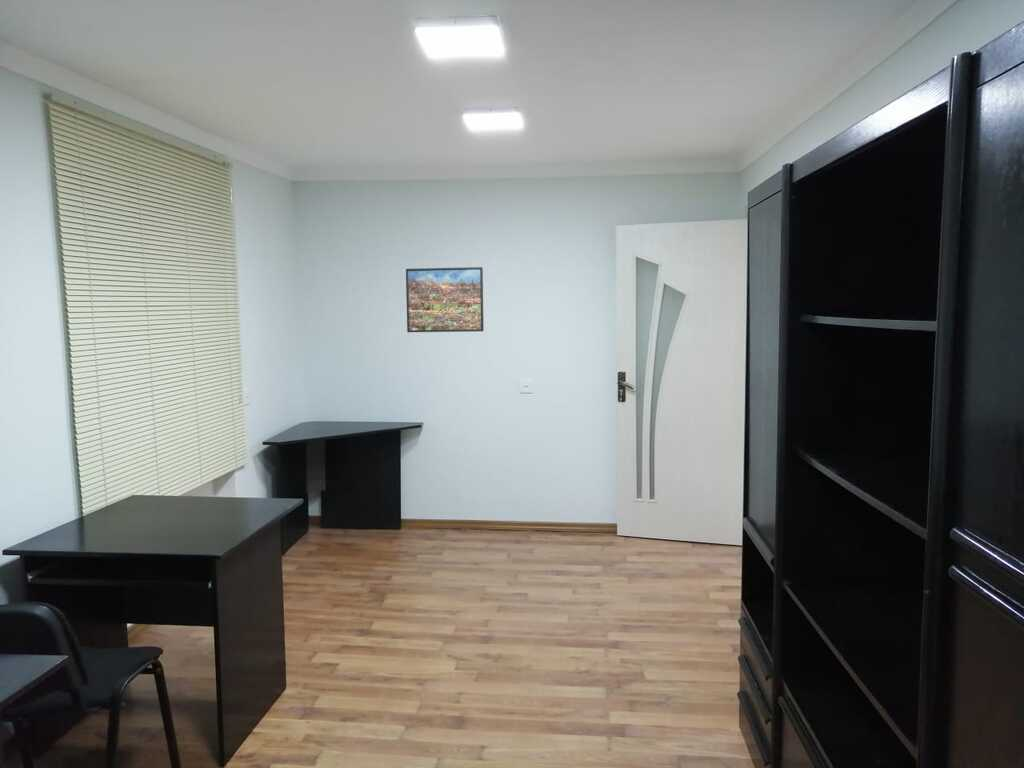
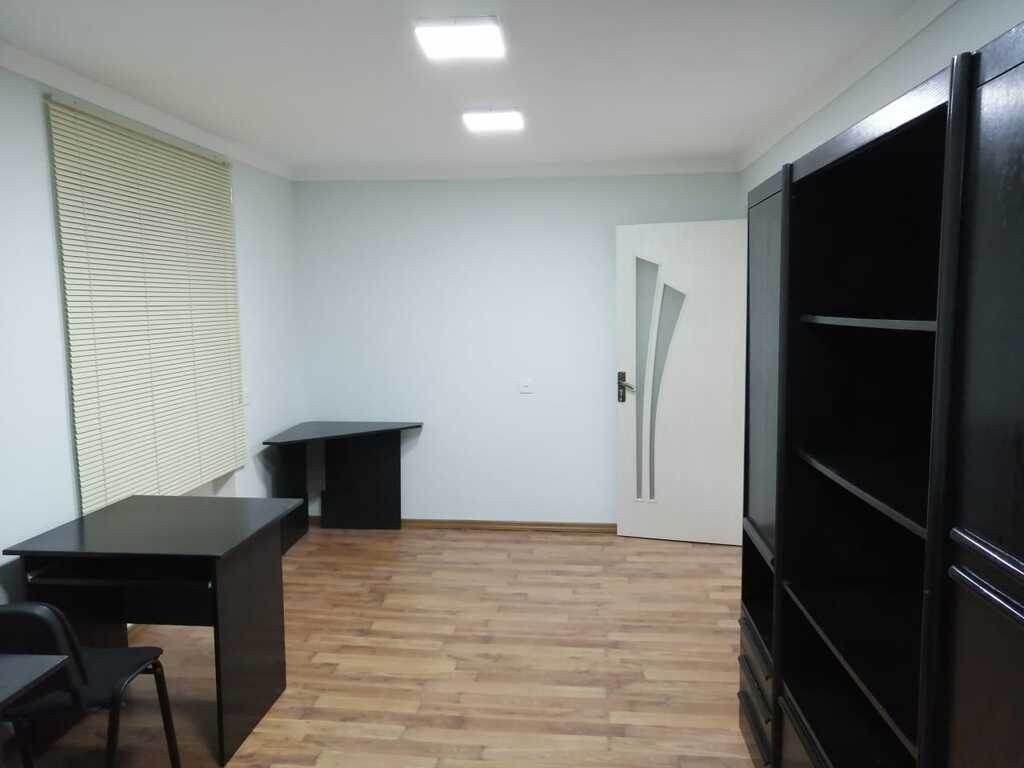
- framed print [405,266,485,333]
